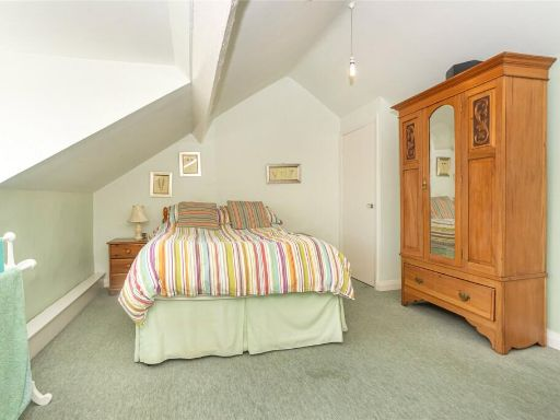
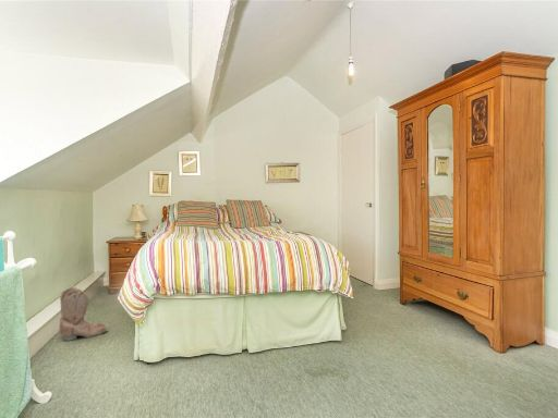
+ boots [59,285,108,342]
